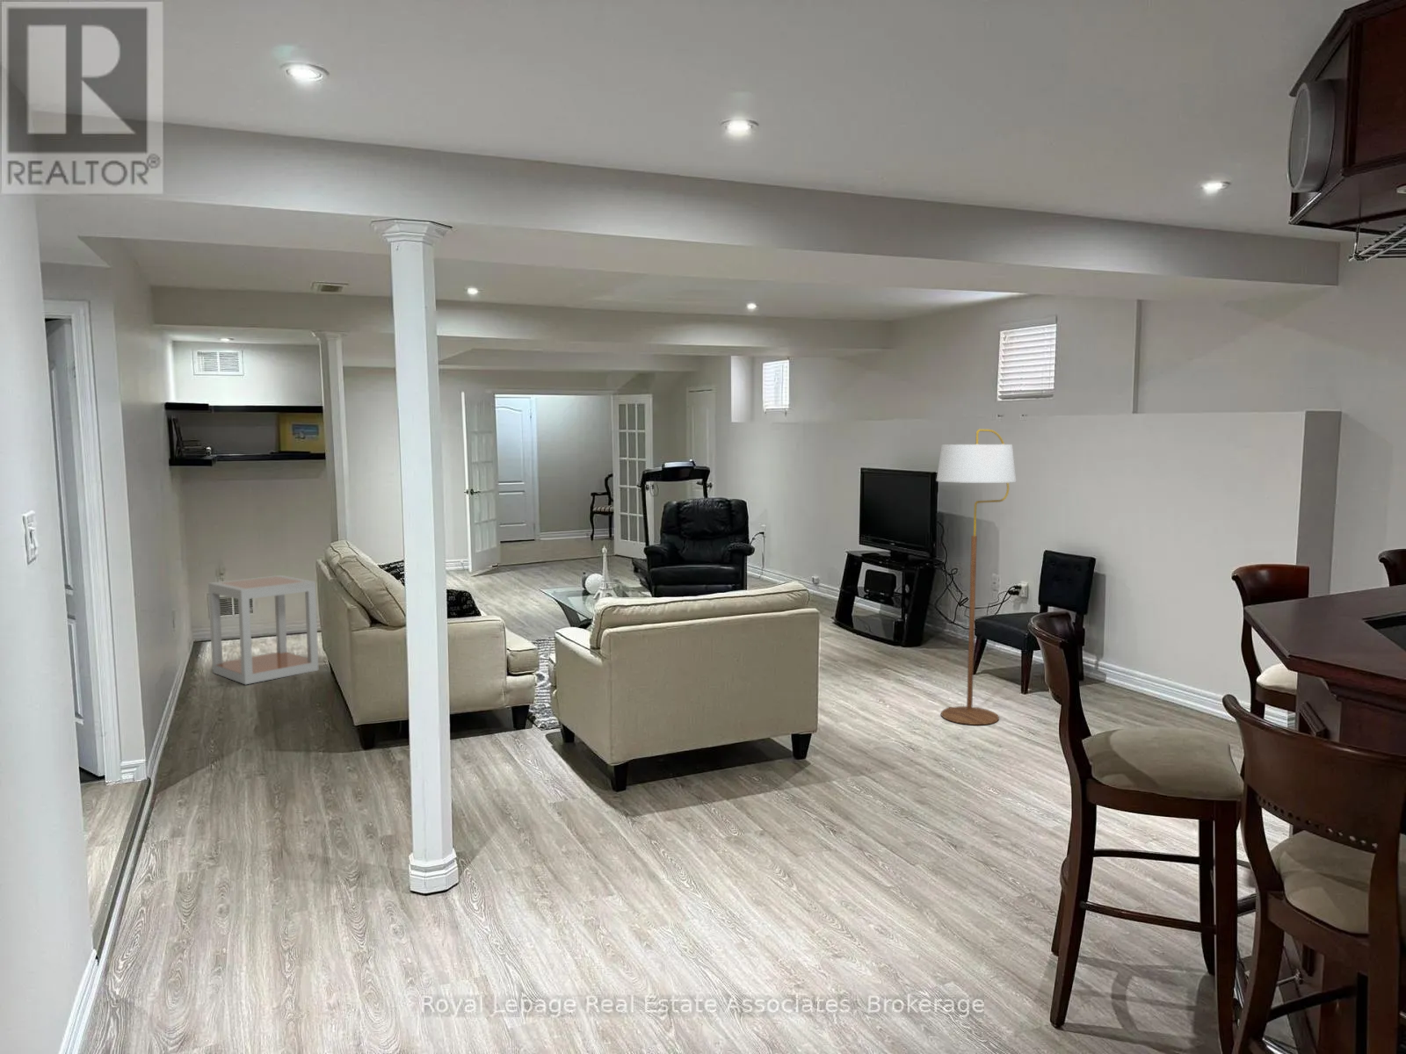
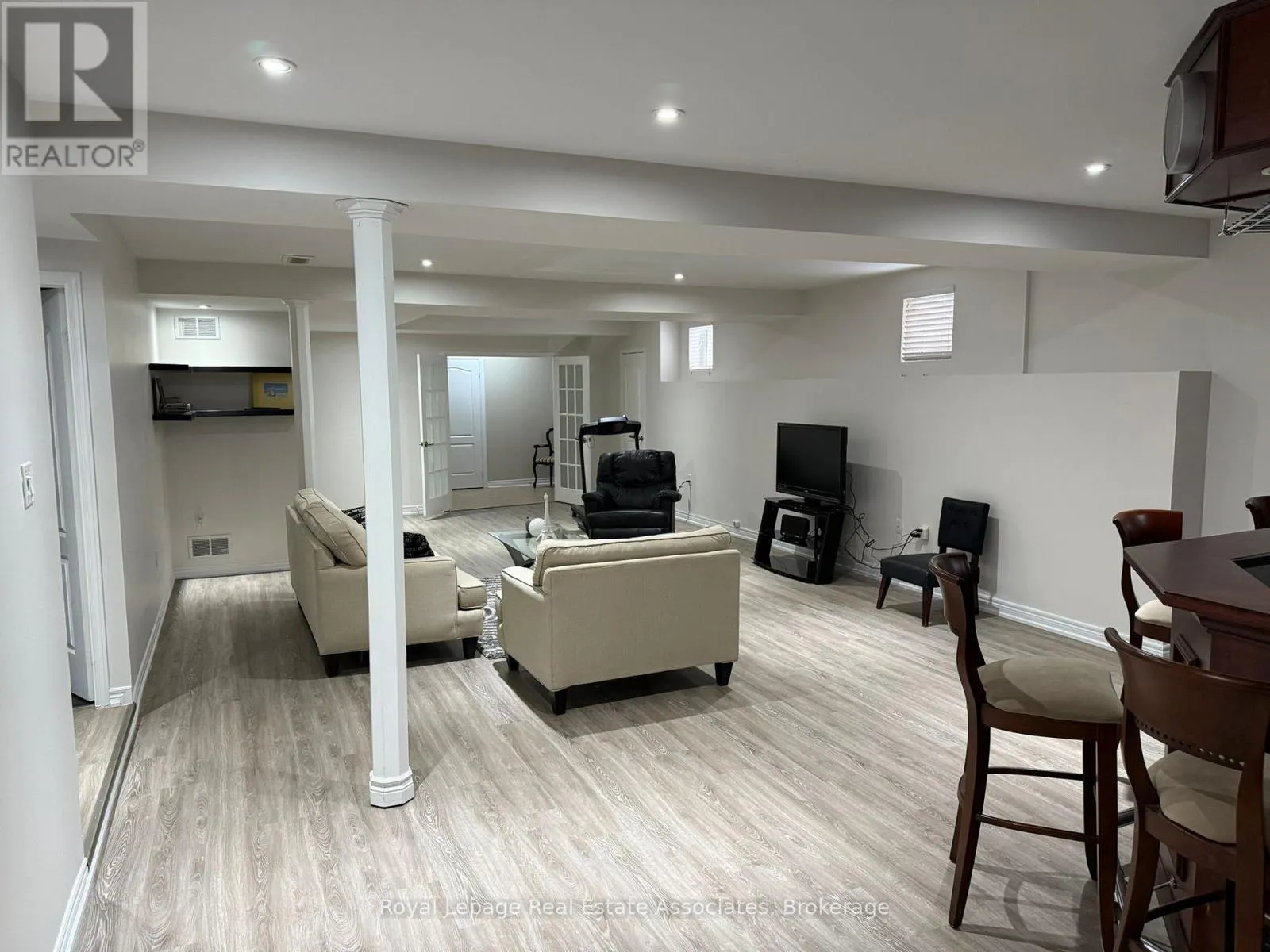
- floor lamp [935,428,1016,725]
- side table [207,575,320,685]
